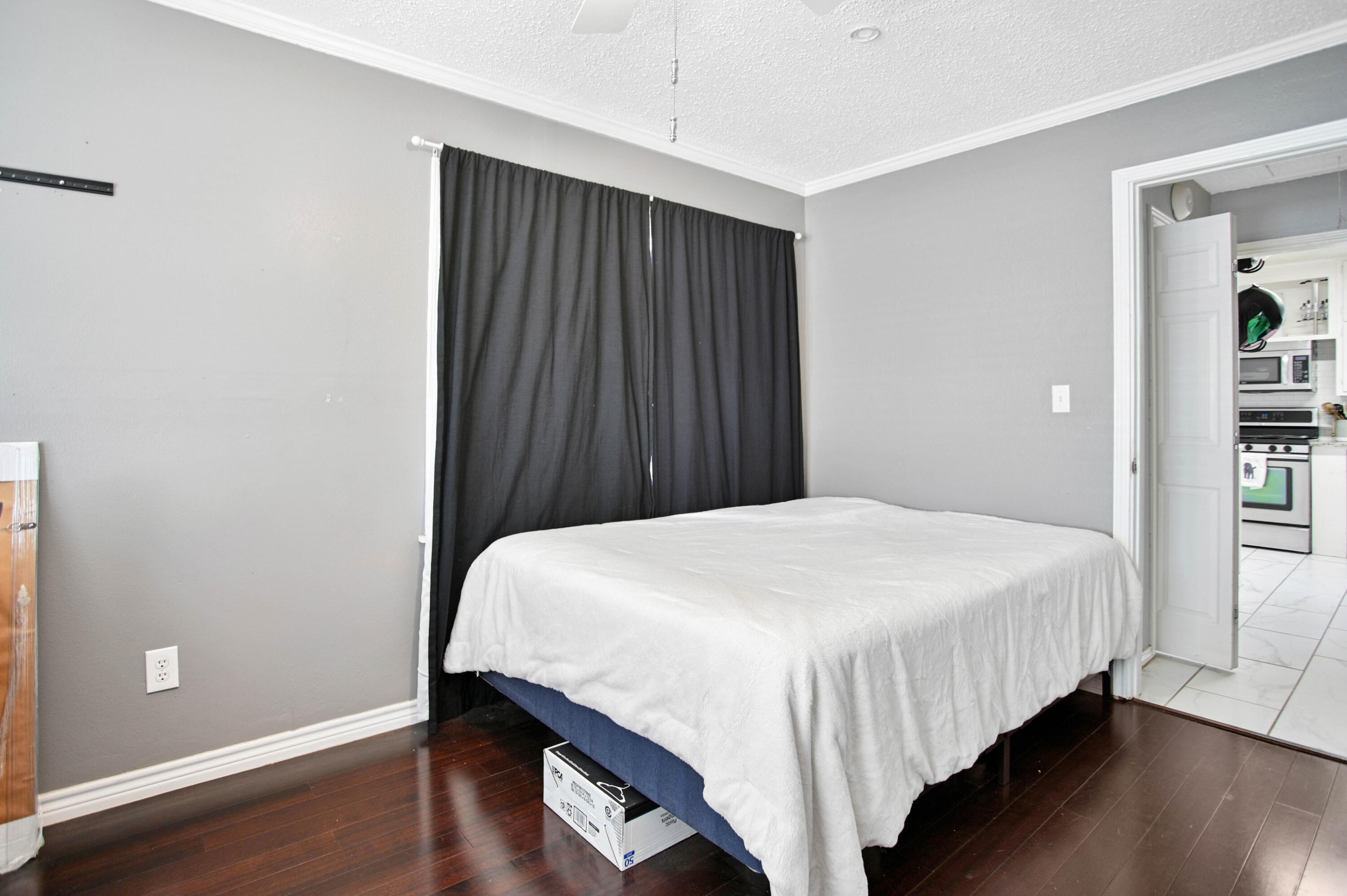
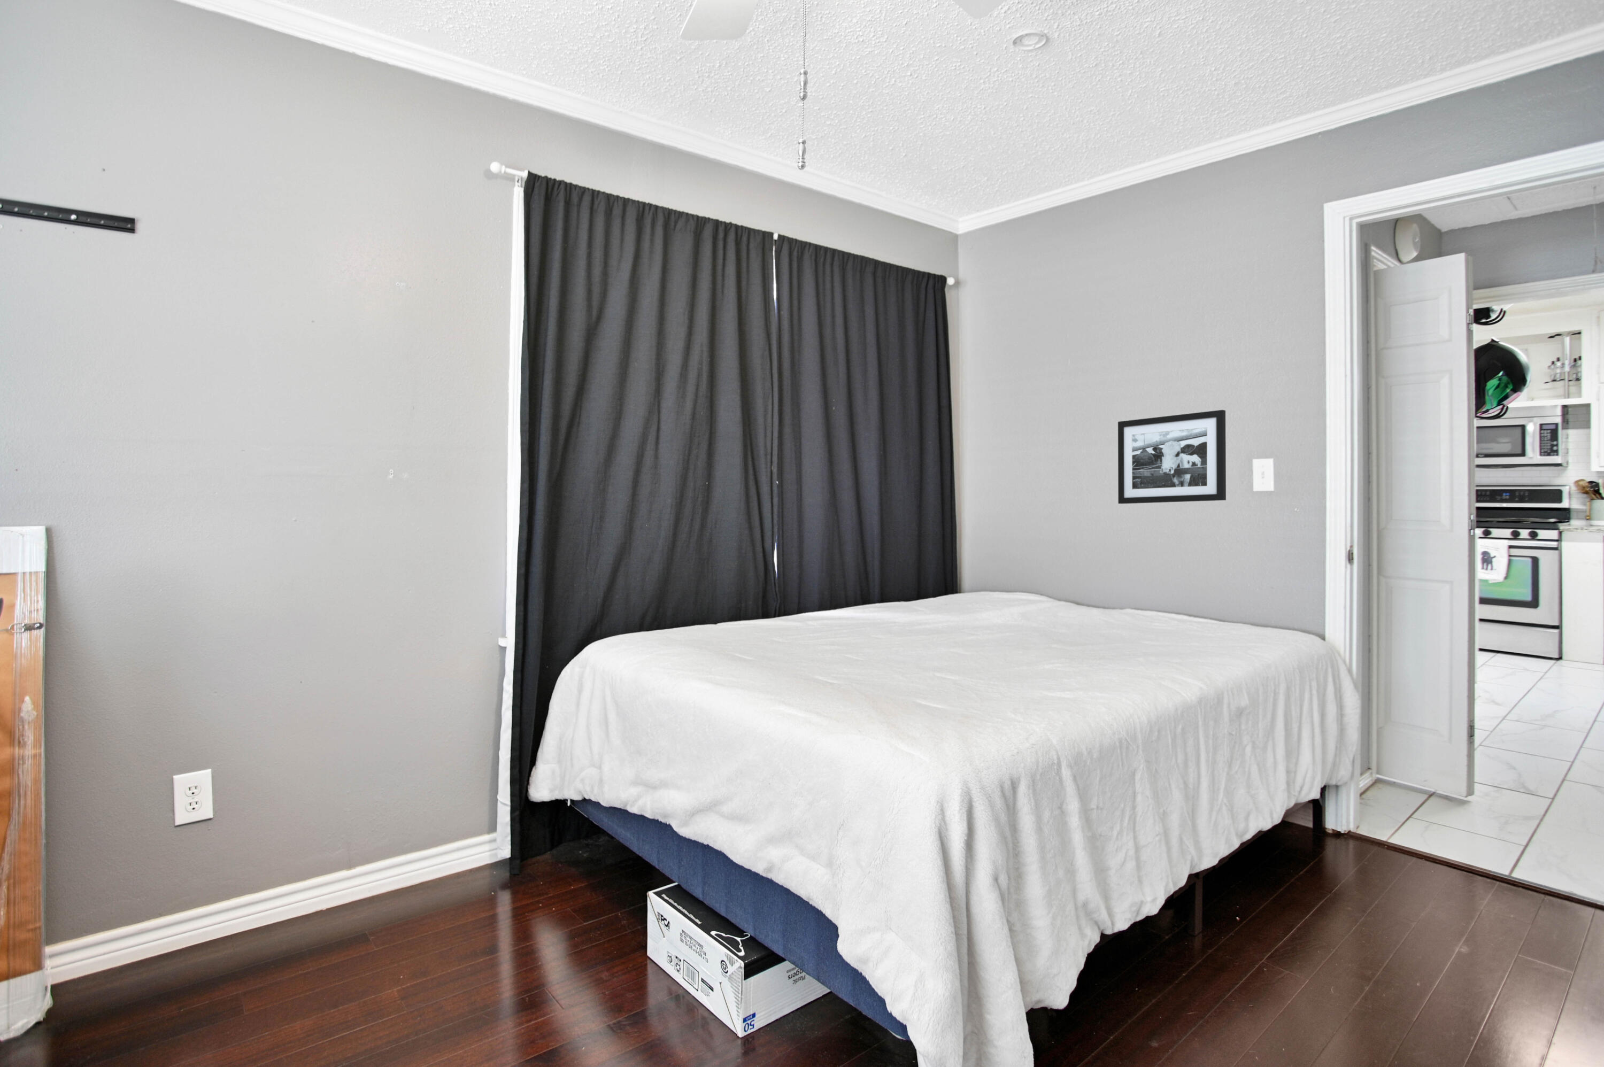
+ picture frame [1117,410,1227,504]
